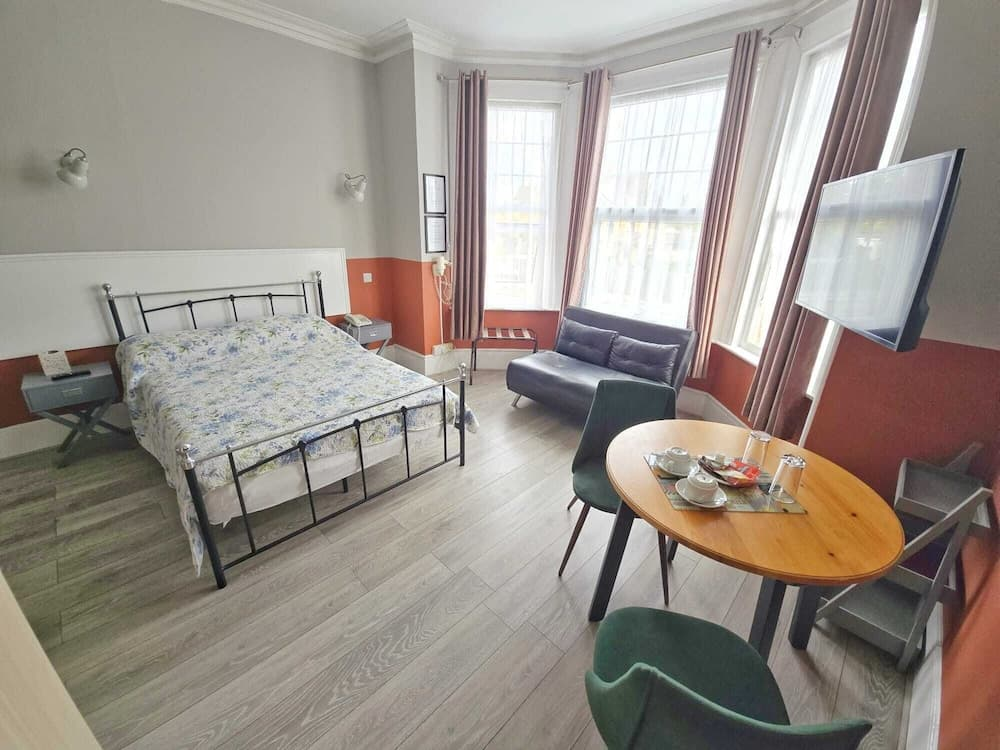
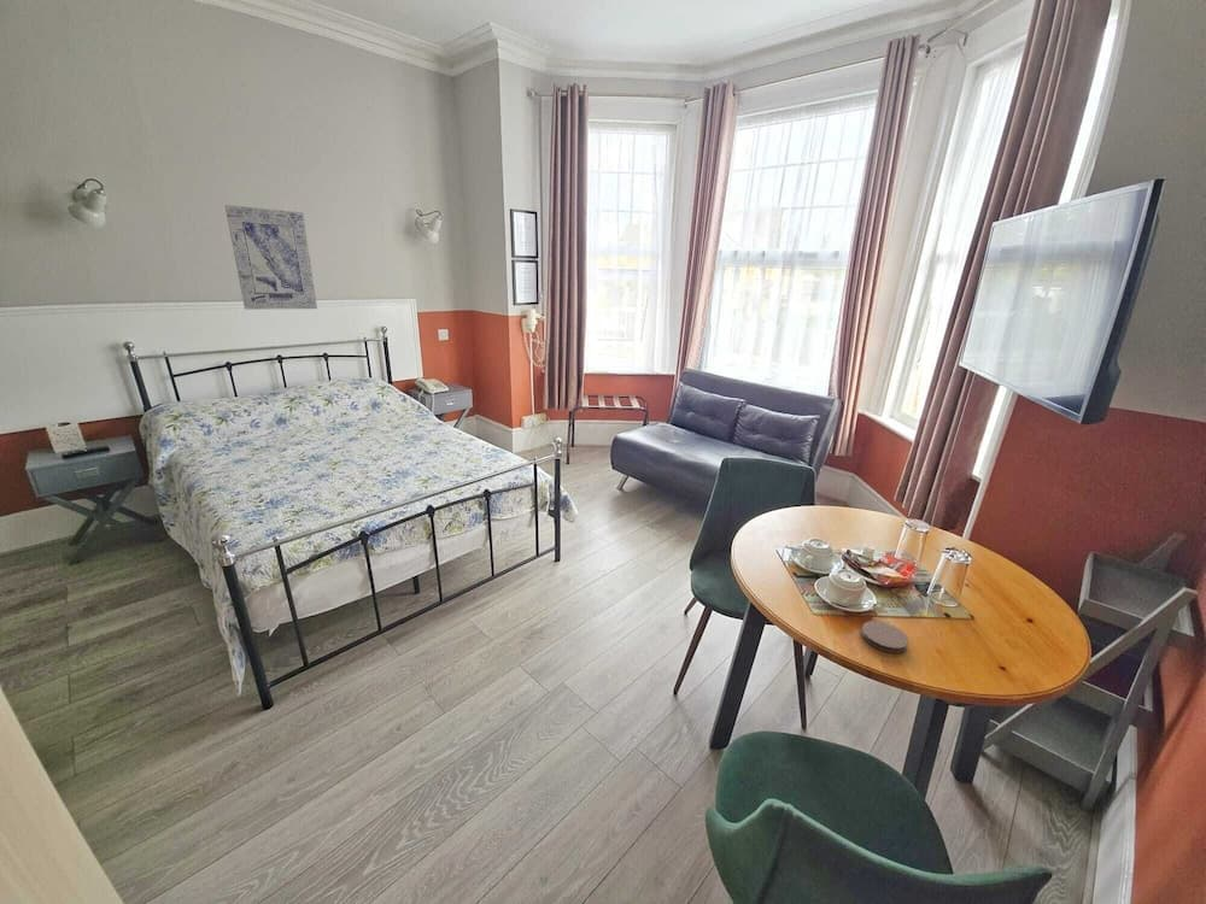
+ wall art [224,204,318,311]
+ coaster [860,620,909,654]
